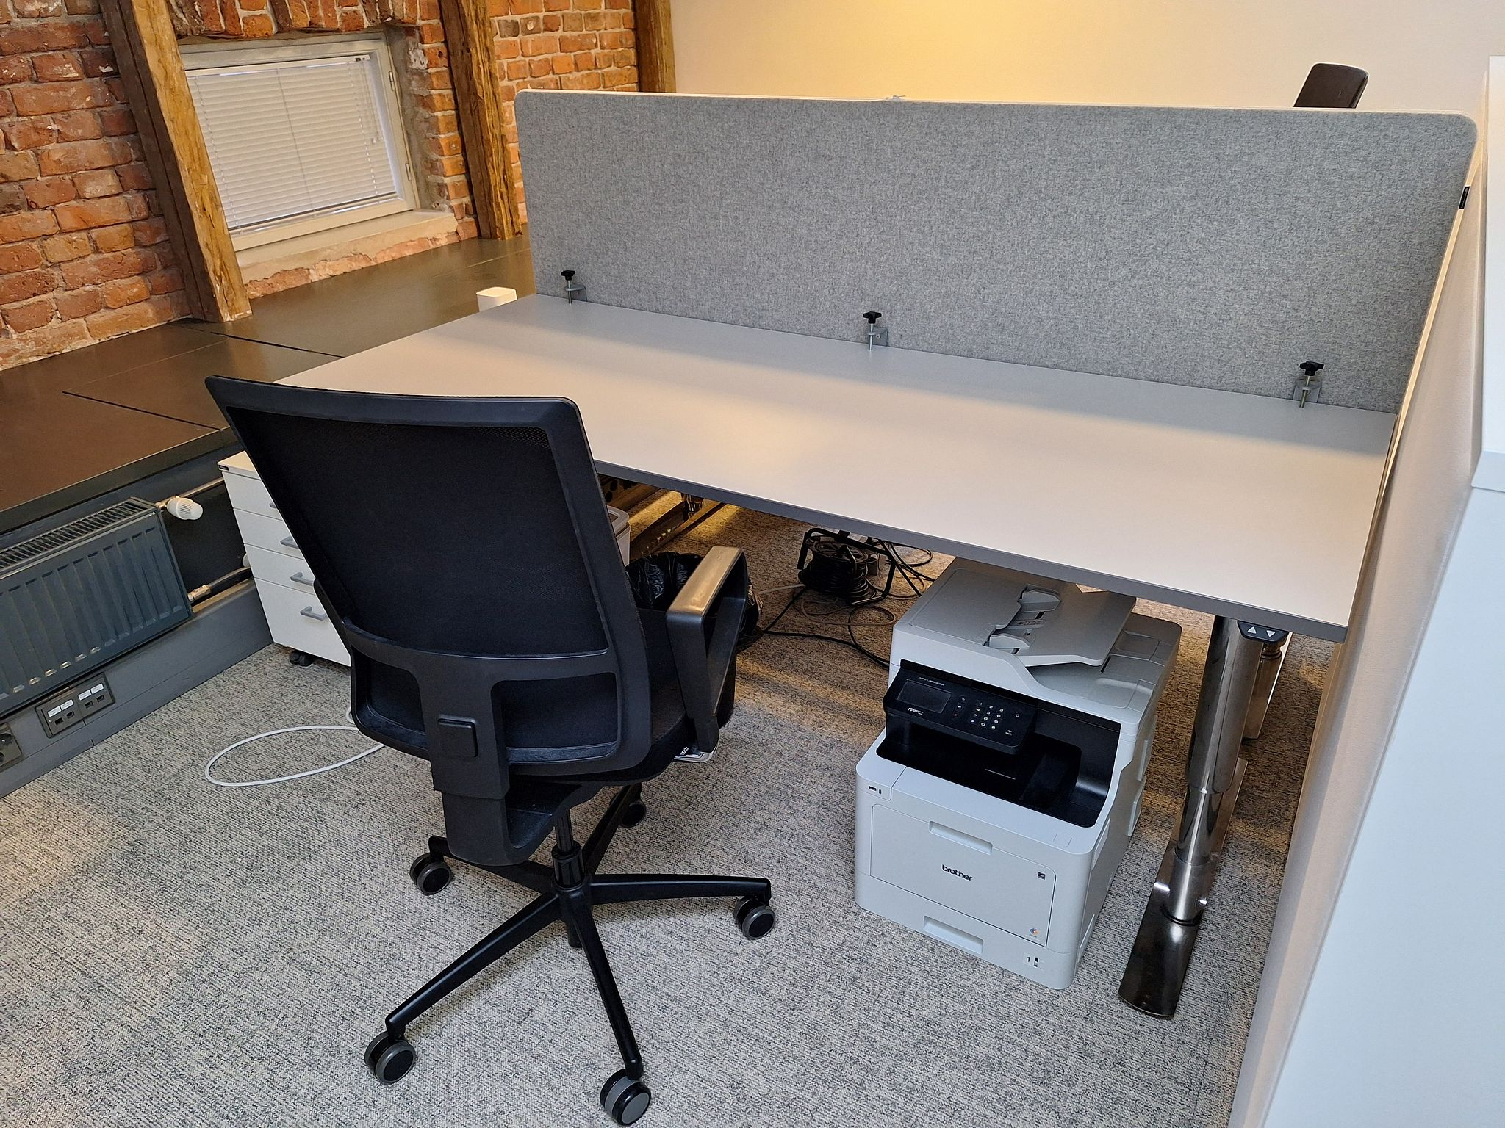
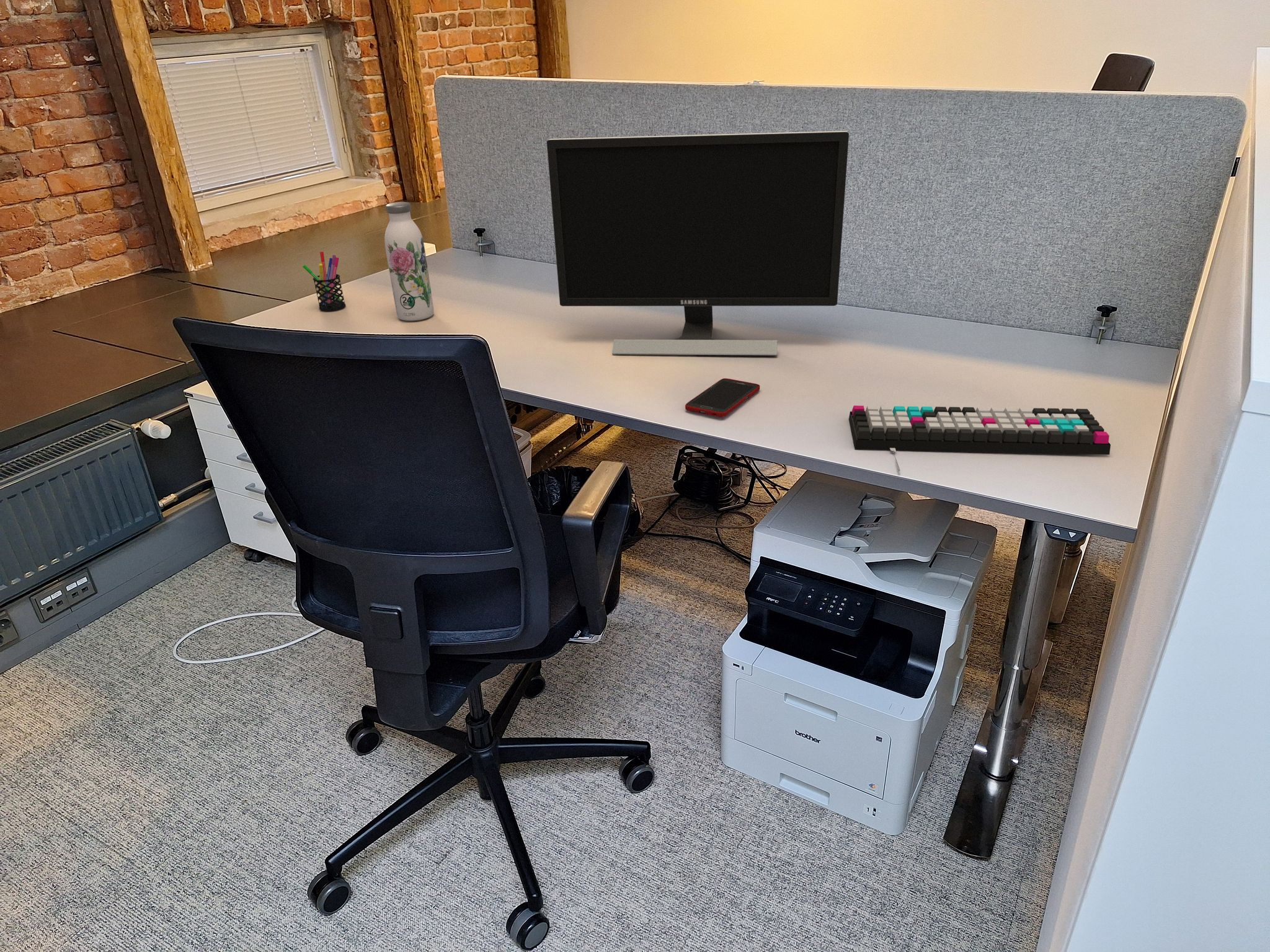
+ water bottle [384,201,434,322]
+ pen holder [302,251,346,311]
+ cell phone [685,377,760,418]
+ monitor [546,130,850,356]
+ keyboard [848,405,1111,472]
